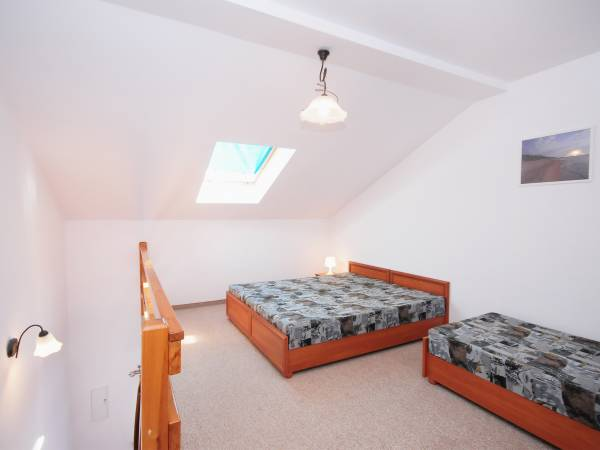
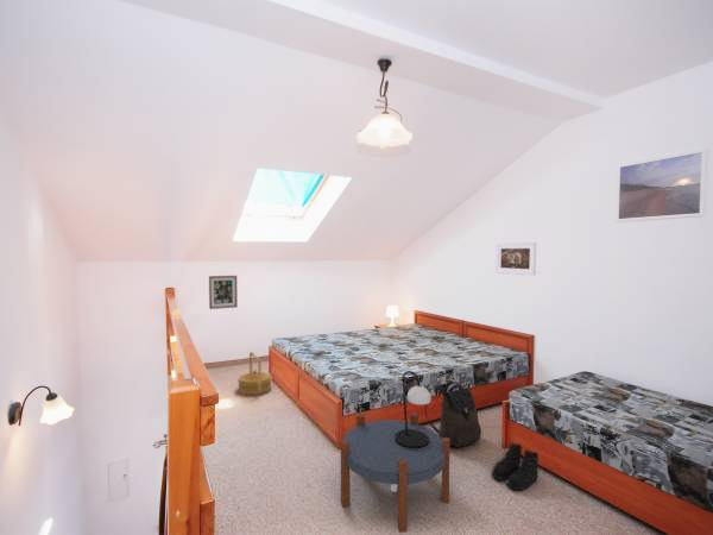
+ side table [340,411,450,534]
+ backpack [424,380,482,448]
+ basket [236,351,273,396]
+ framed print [494,241,537,277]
+ boots [491,441,540,492]
+ wall art [208,275,239,310]
+ table lamp [395,370,431,449]
